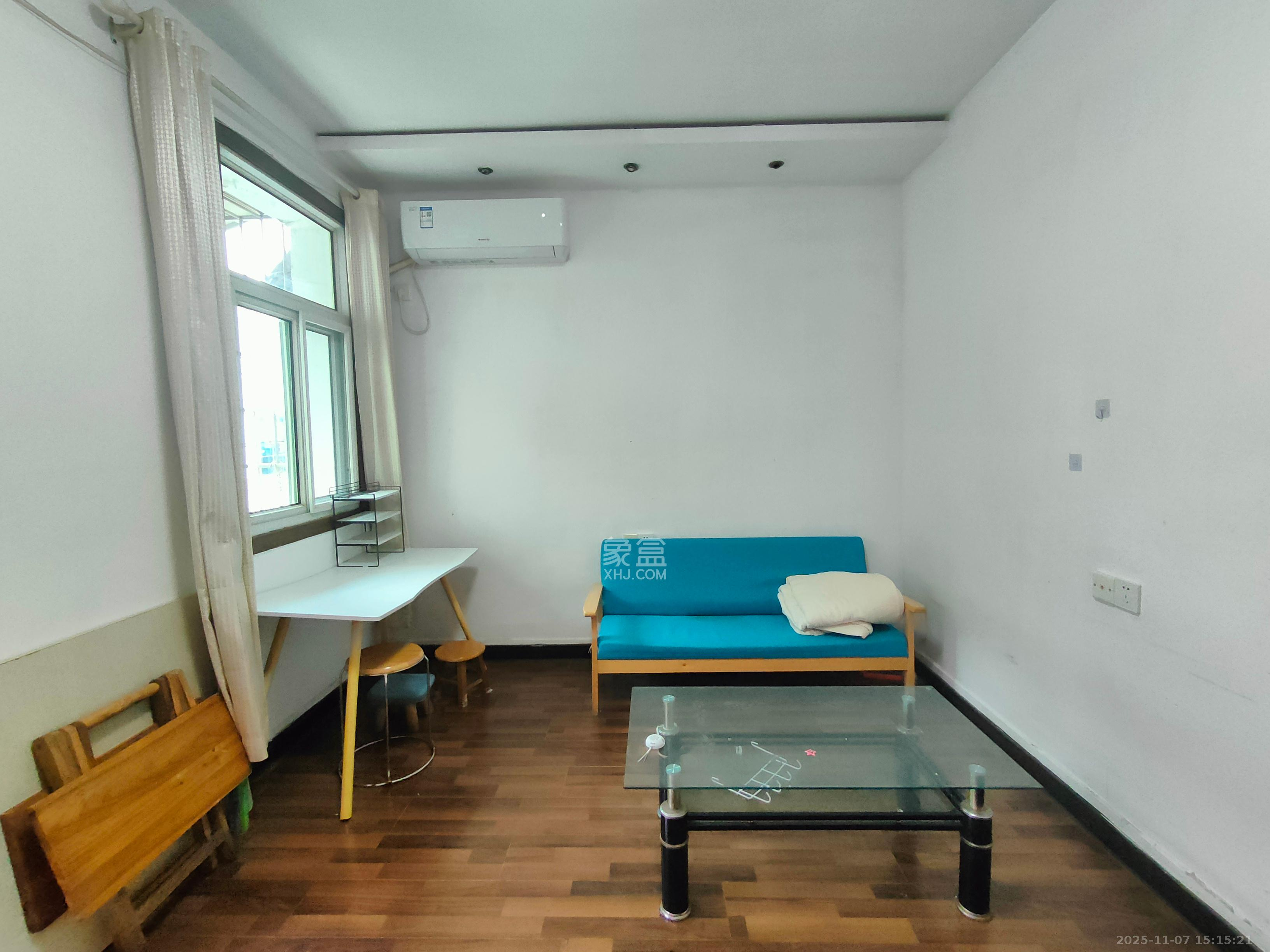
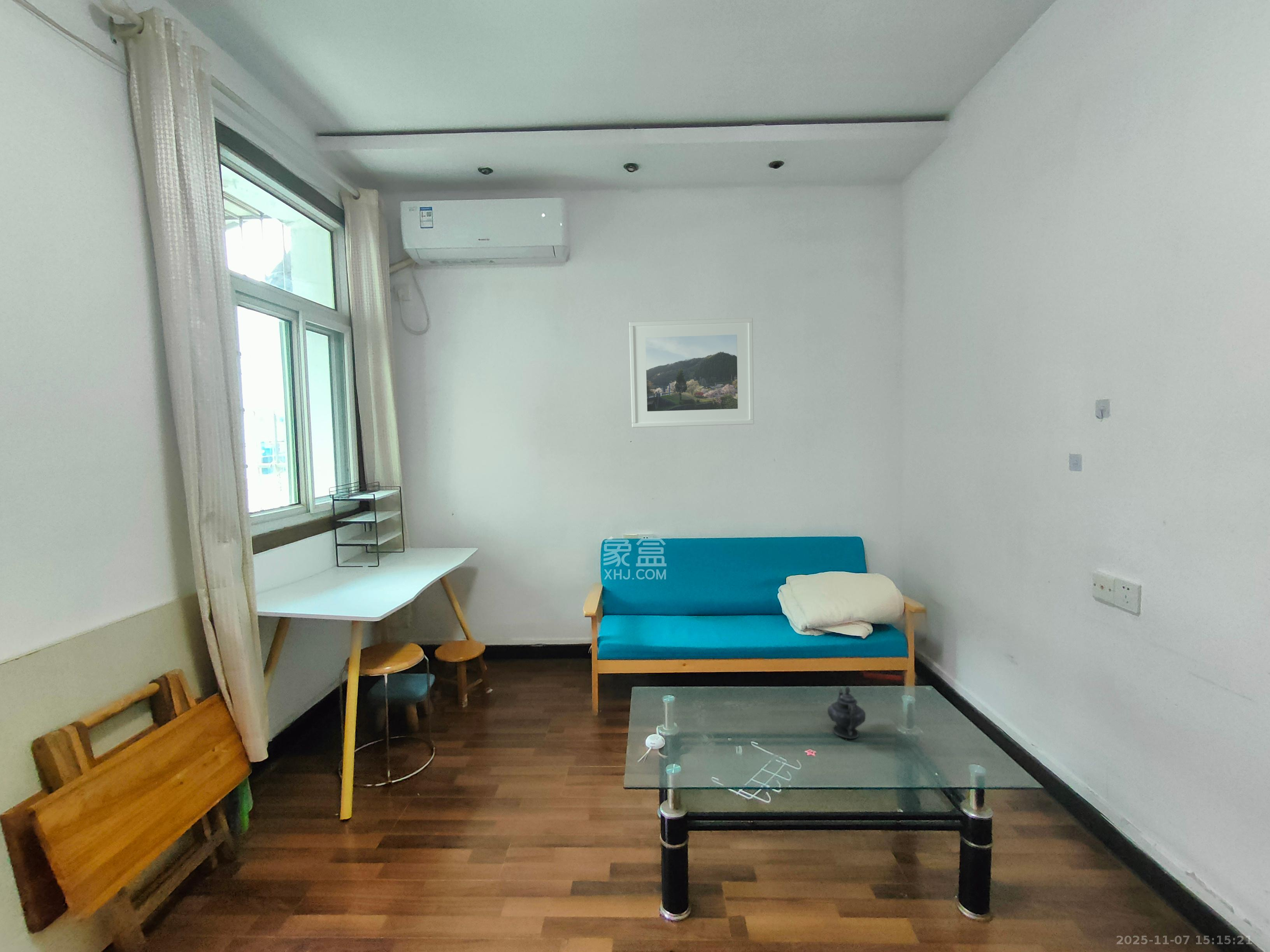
+ teapot [827,686,866,739]
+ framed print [629,317,754,428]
